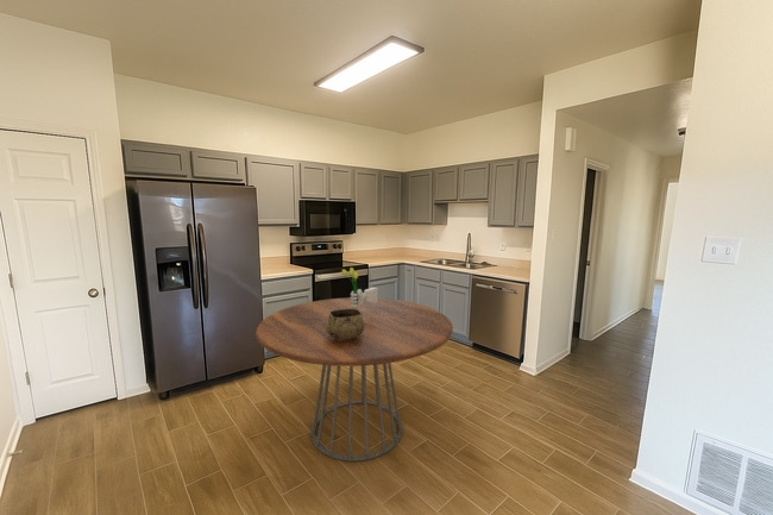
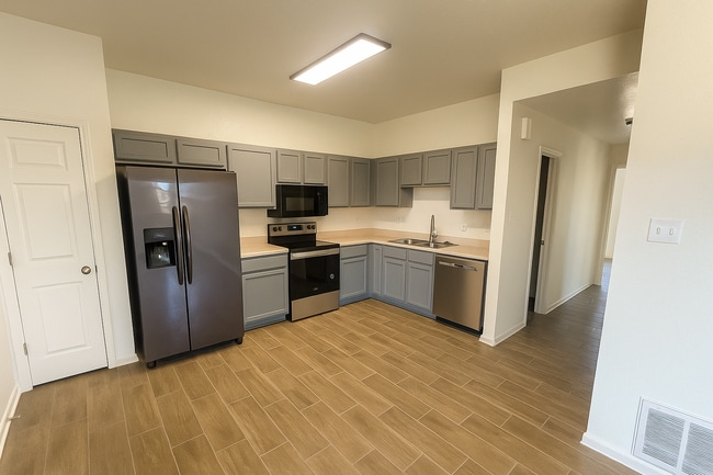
- bouquet [340,266,378,309]
- dining table [254,296,454,463]
- decorative bowl [326,308,365,340]
